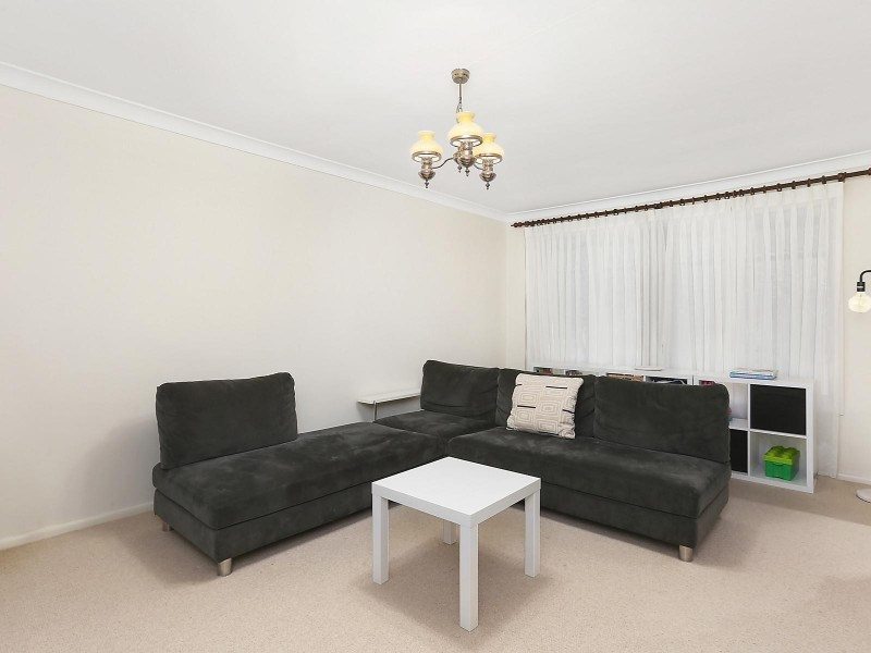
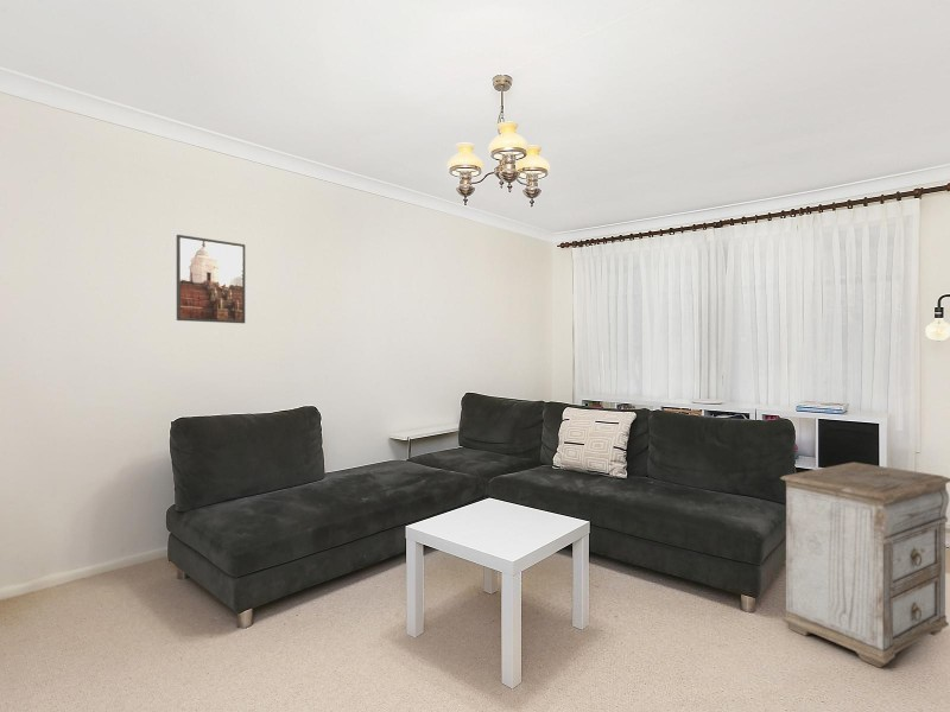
+ nightstand [779,462,950,669]
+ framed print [176,234,246,324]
